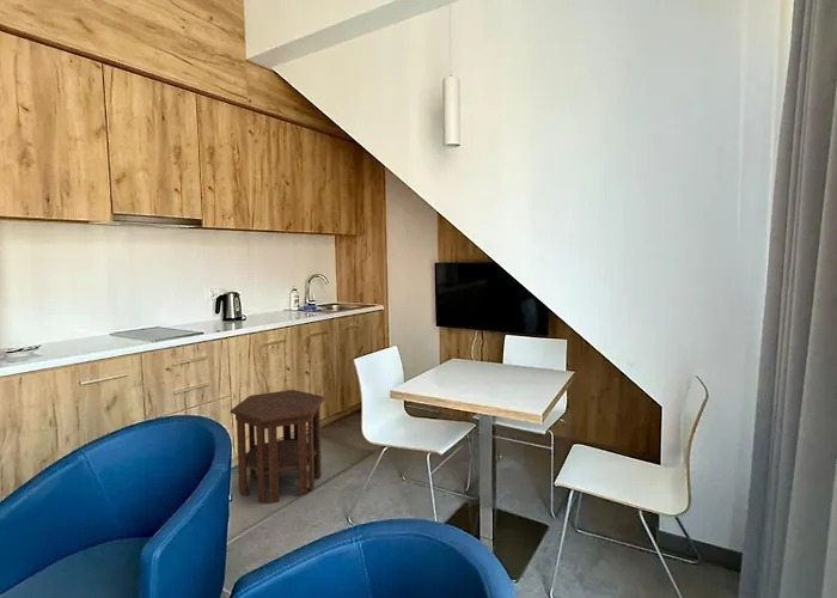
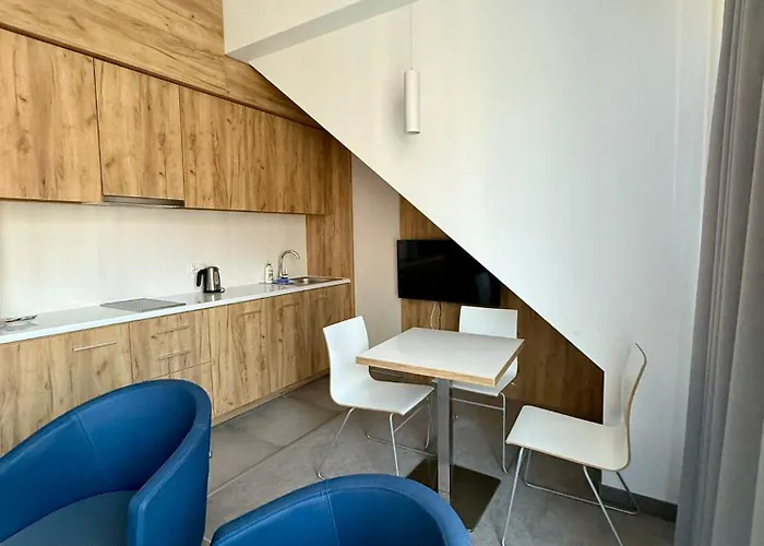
- side table [230,389,325,505]
